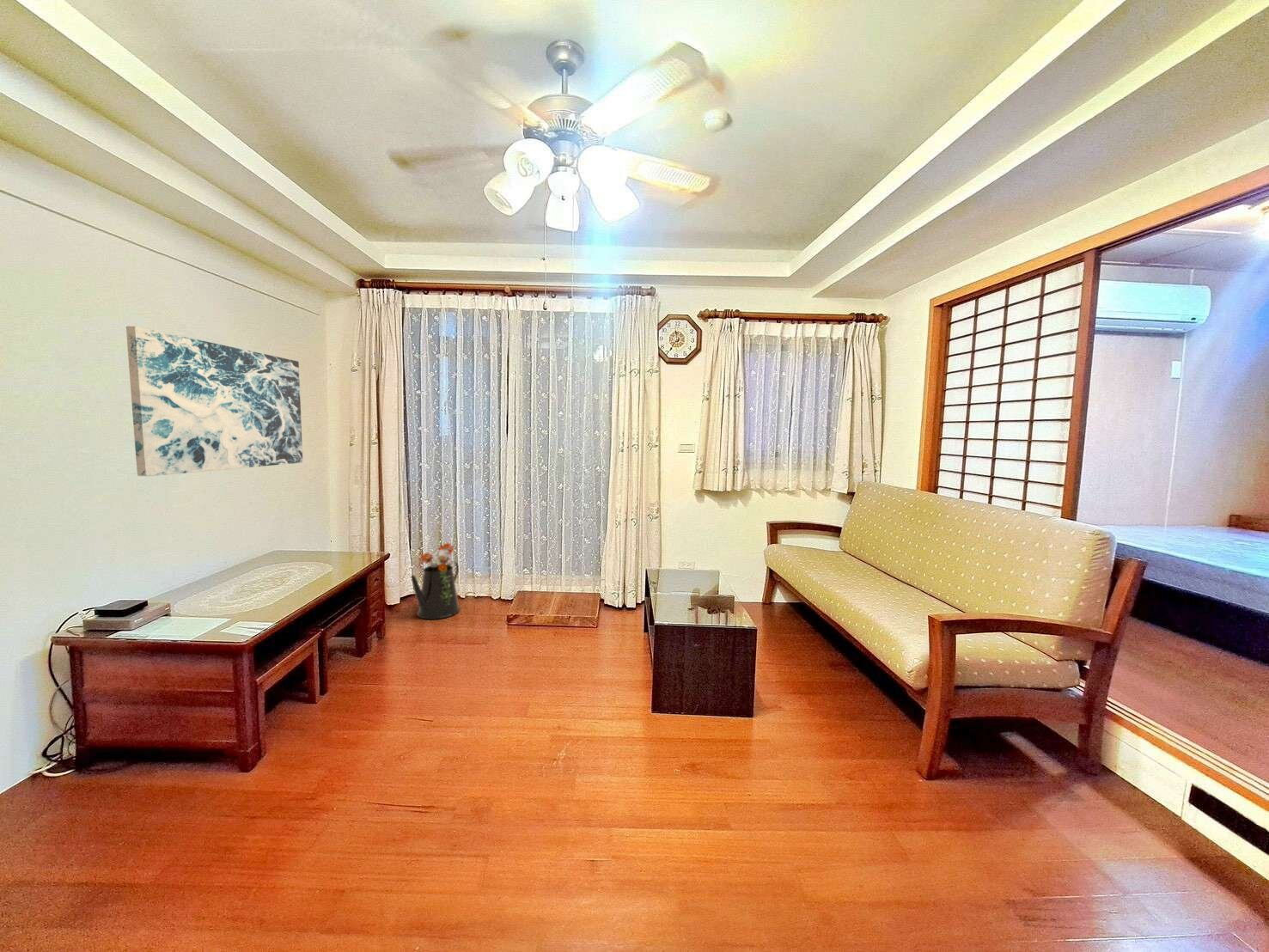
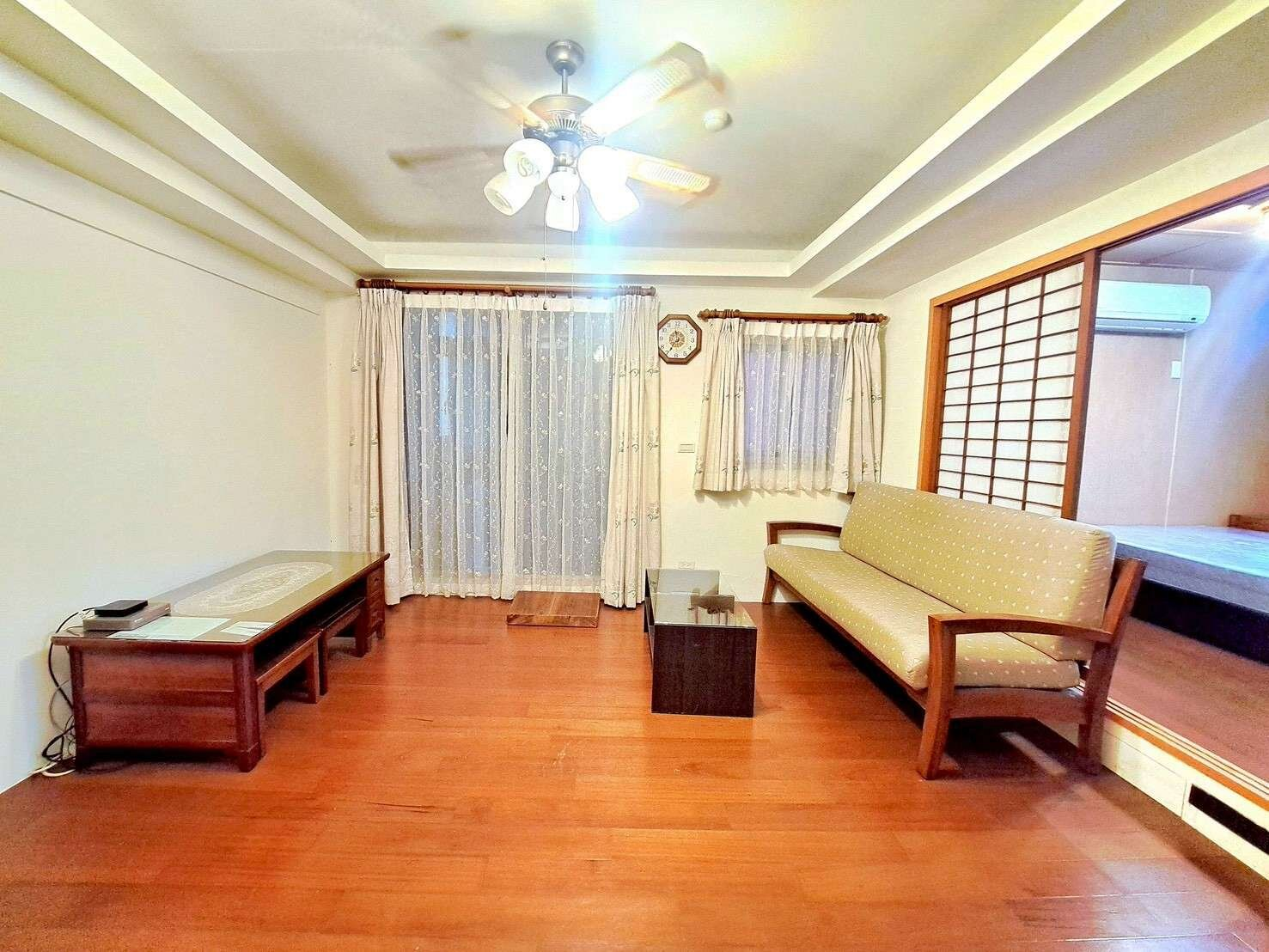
- wall art [125,326,303,477]
- watering can [410,541,461,620]
